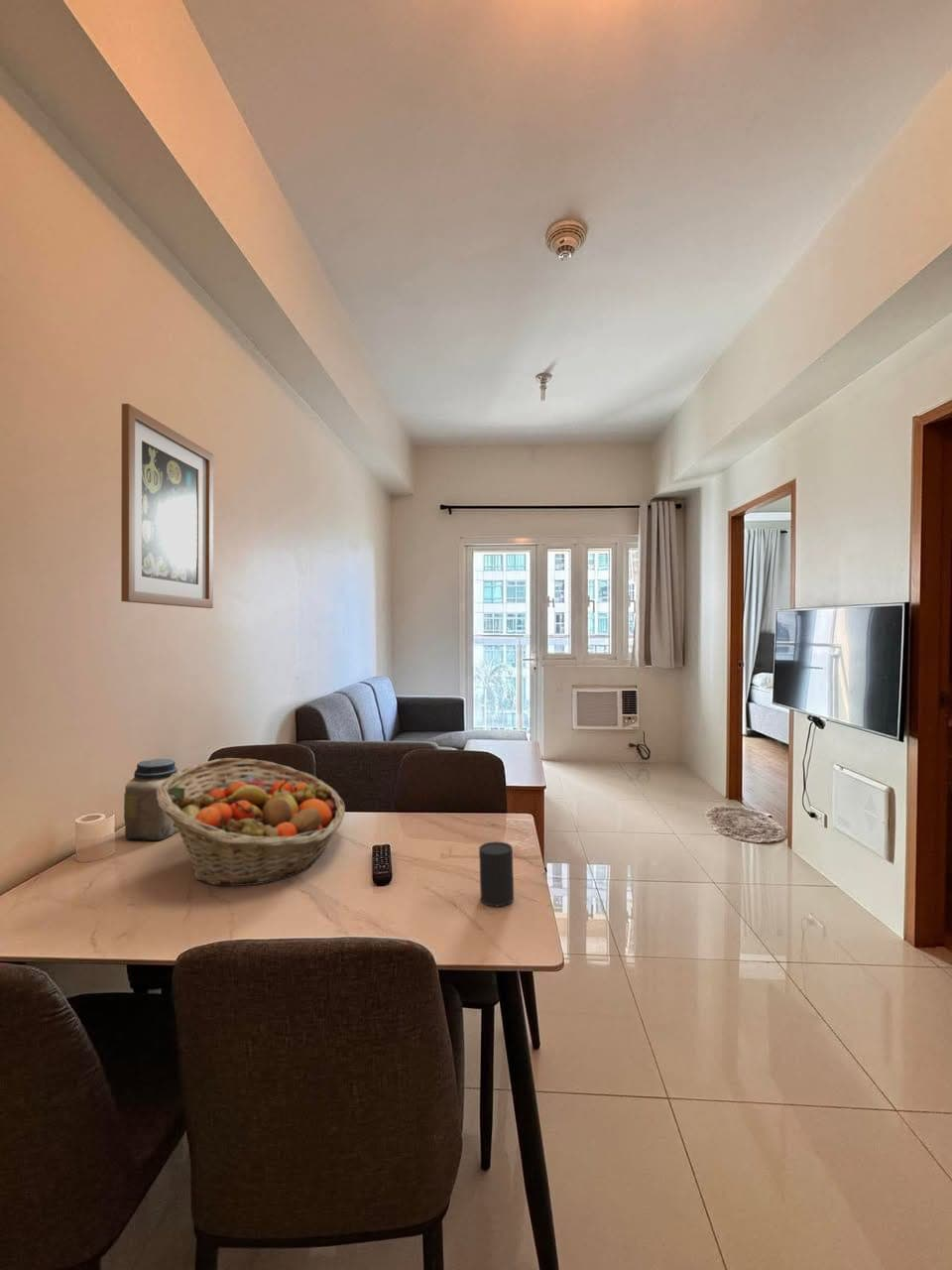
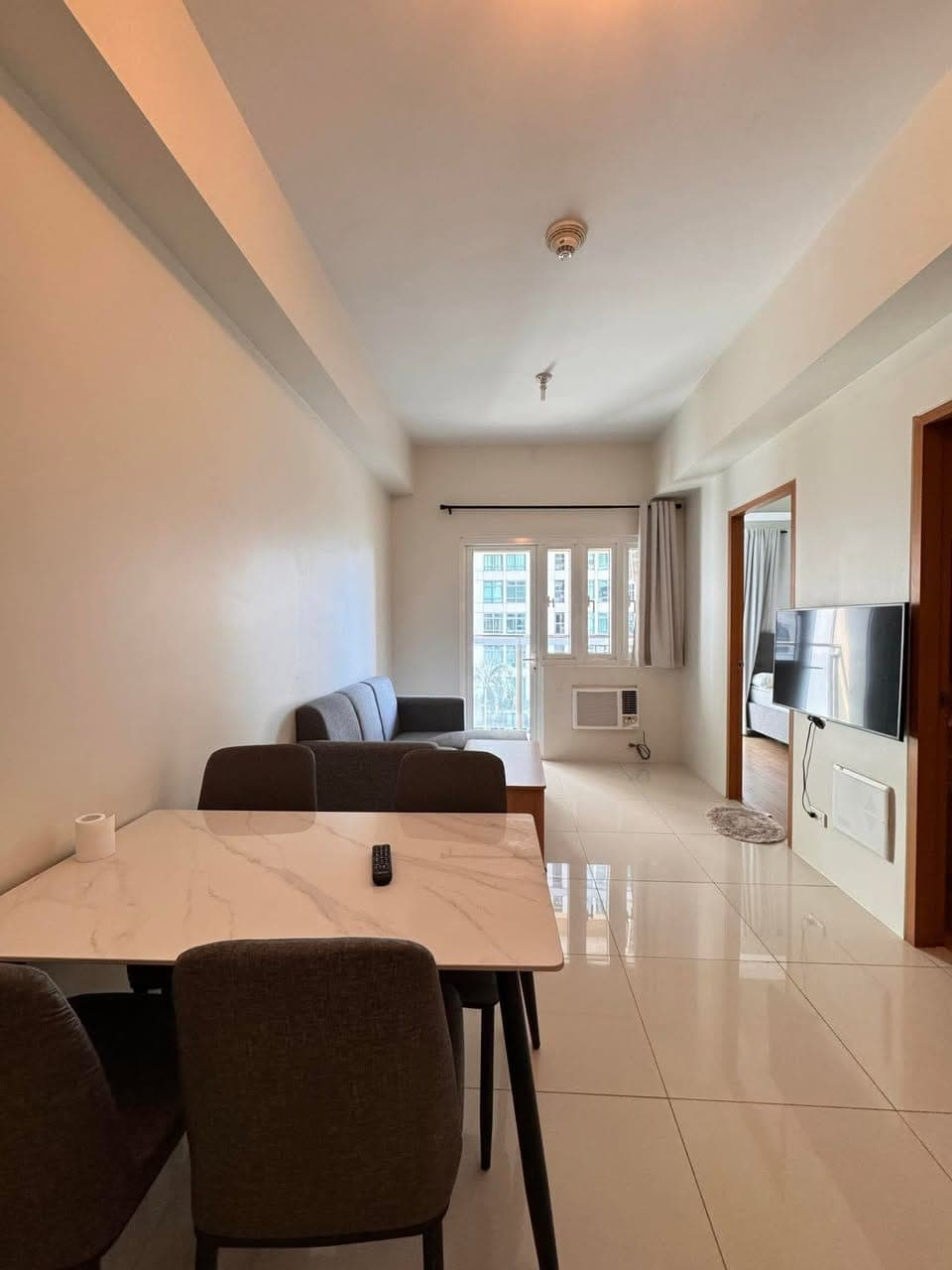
- fruit basket [157,757,346,887]
- jar [123,758,185,841]
- cup [478,840,515,907]
- wall art [120,403,214,609]
